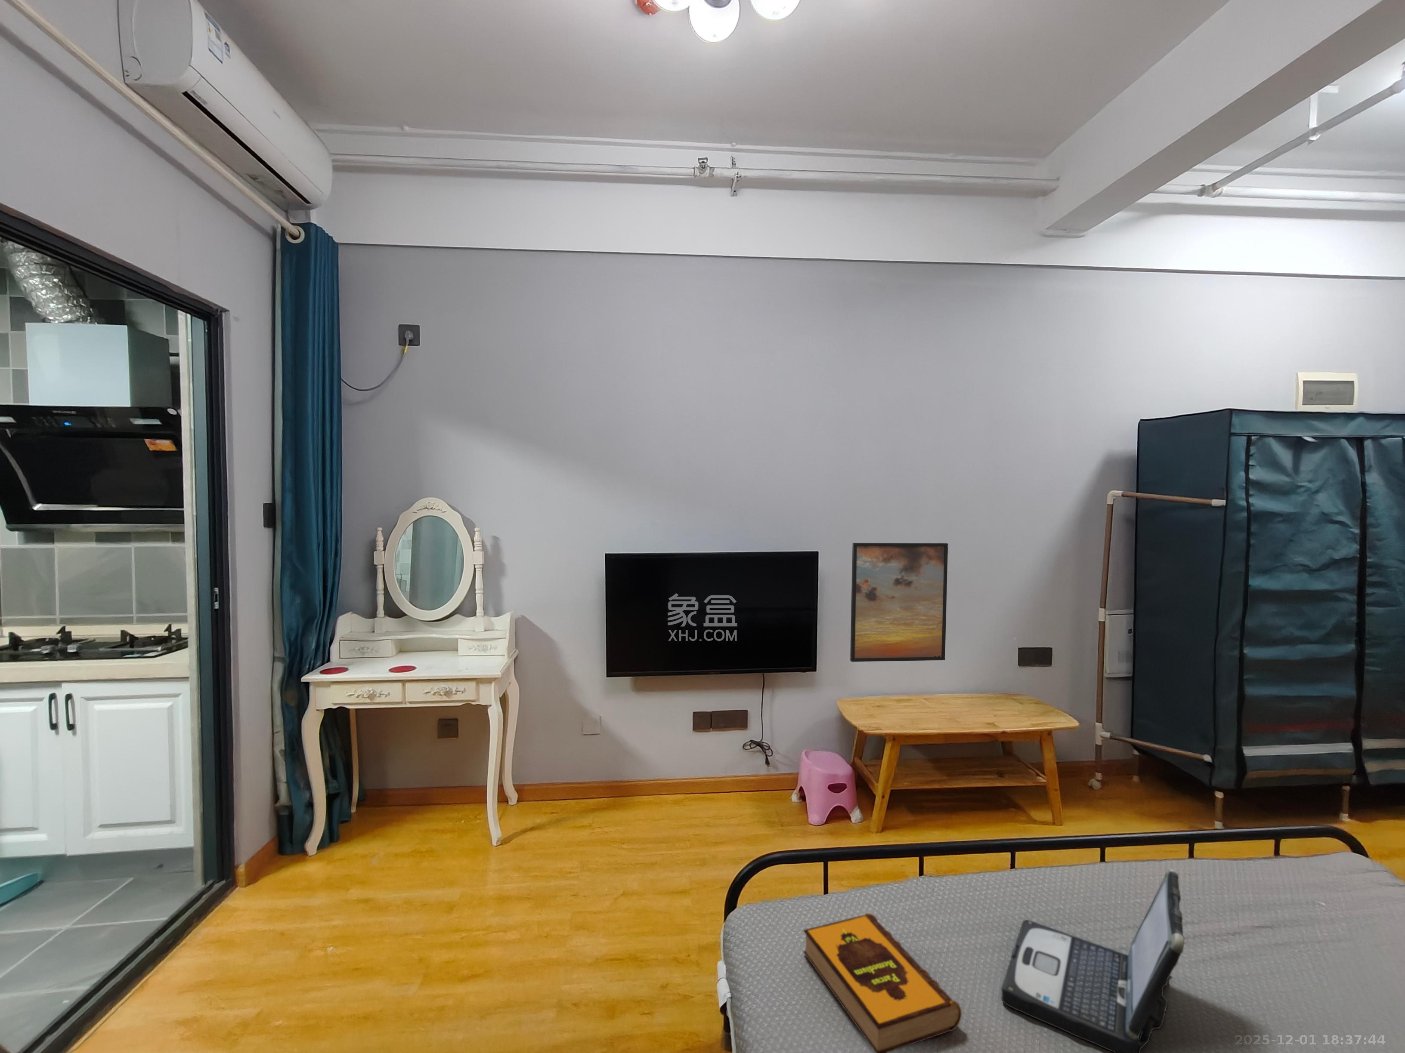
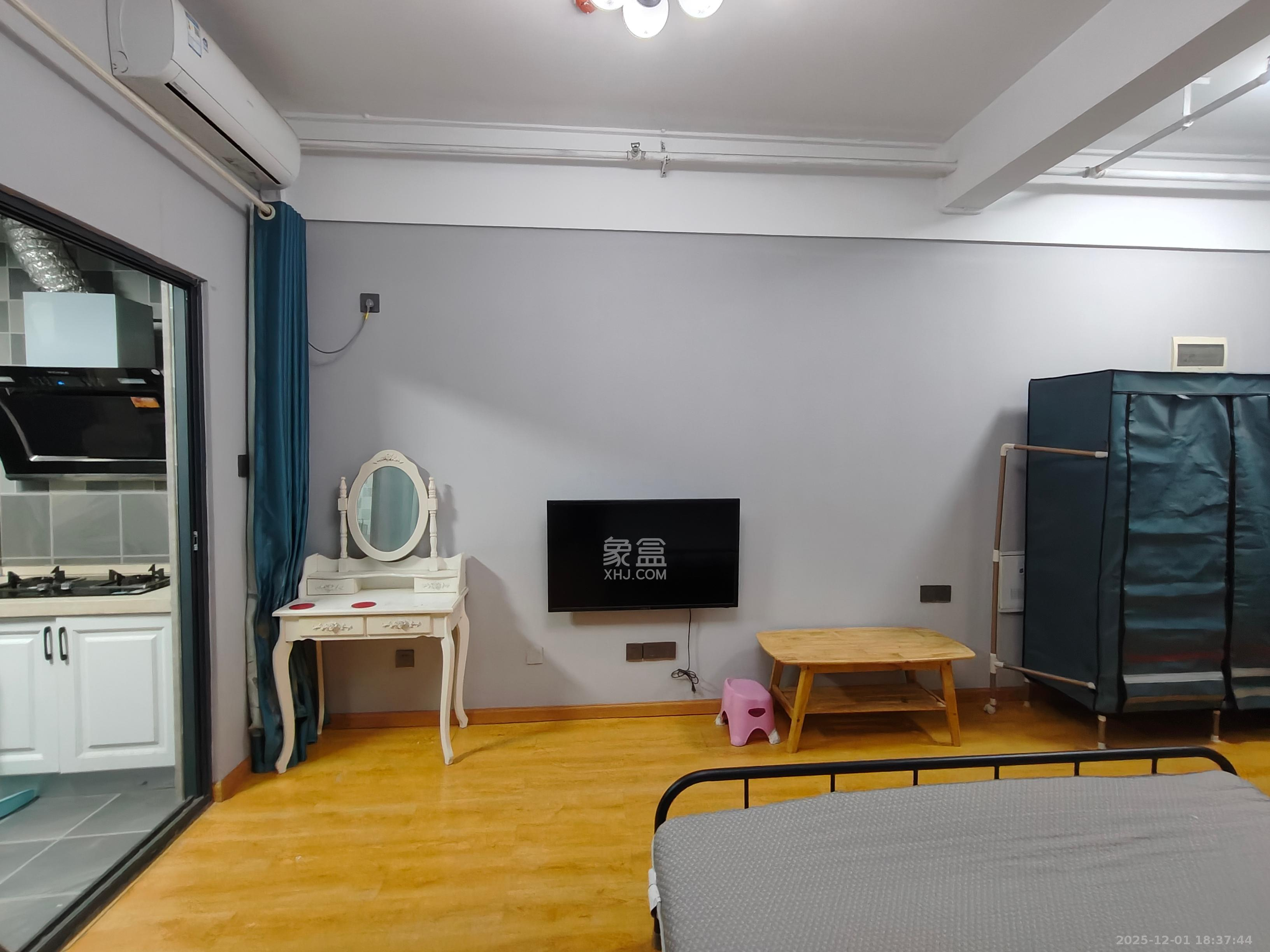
- hardback book [803,913,962,1053]
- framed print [850,542,948,661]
- laptop [1001,868,1185,1053]
